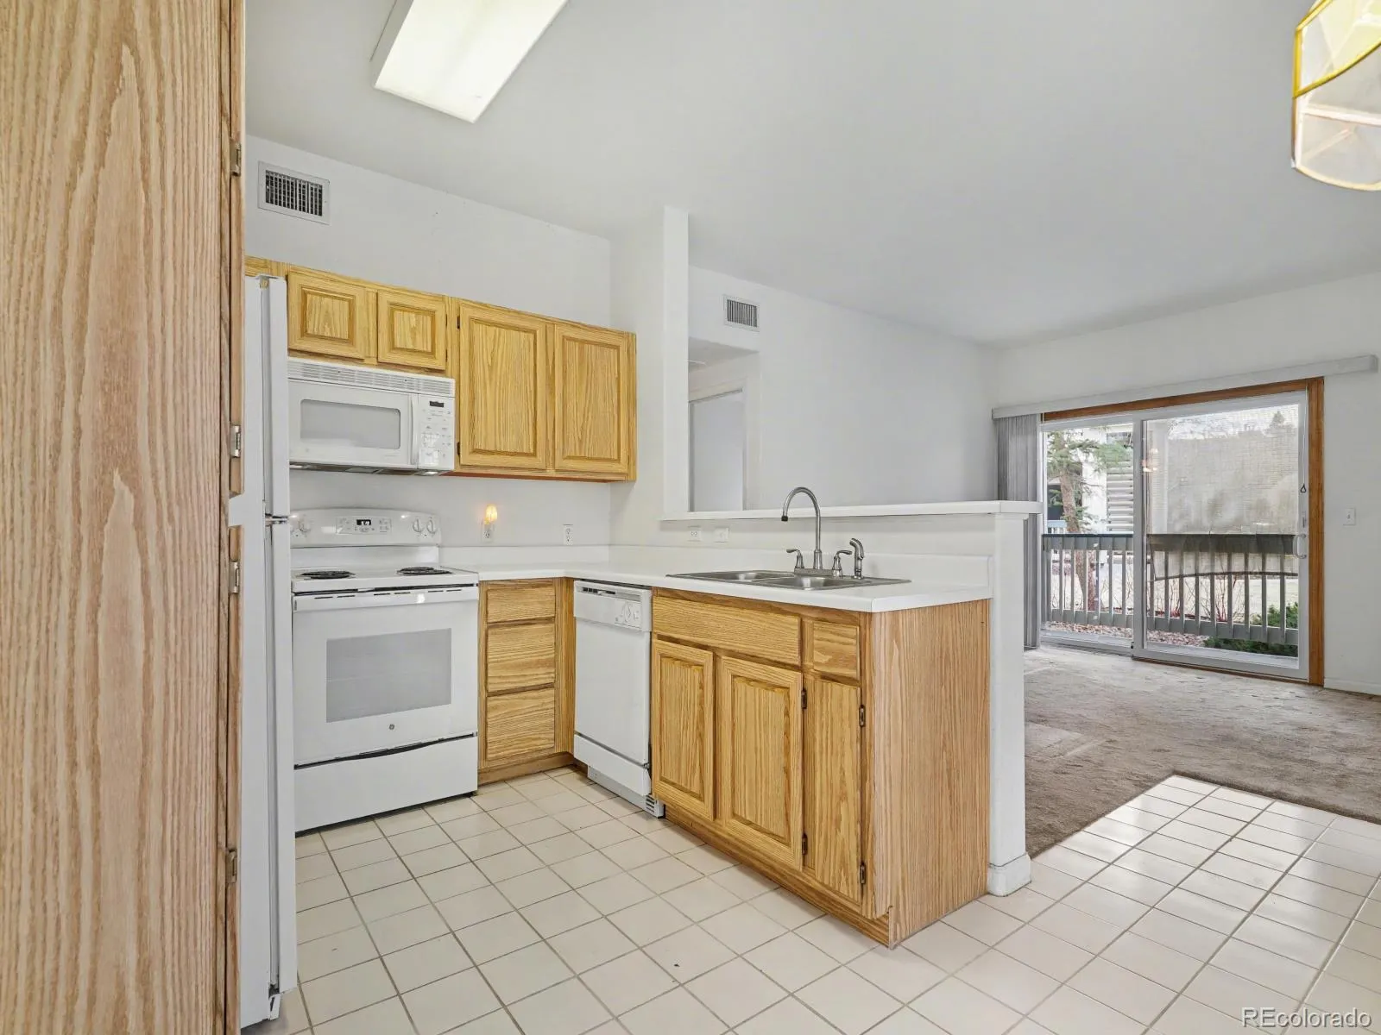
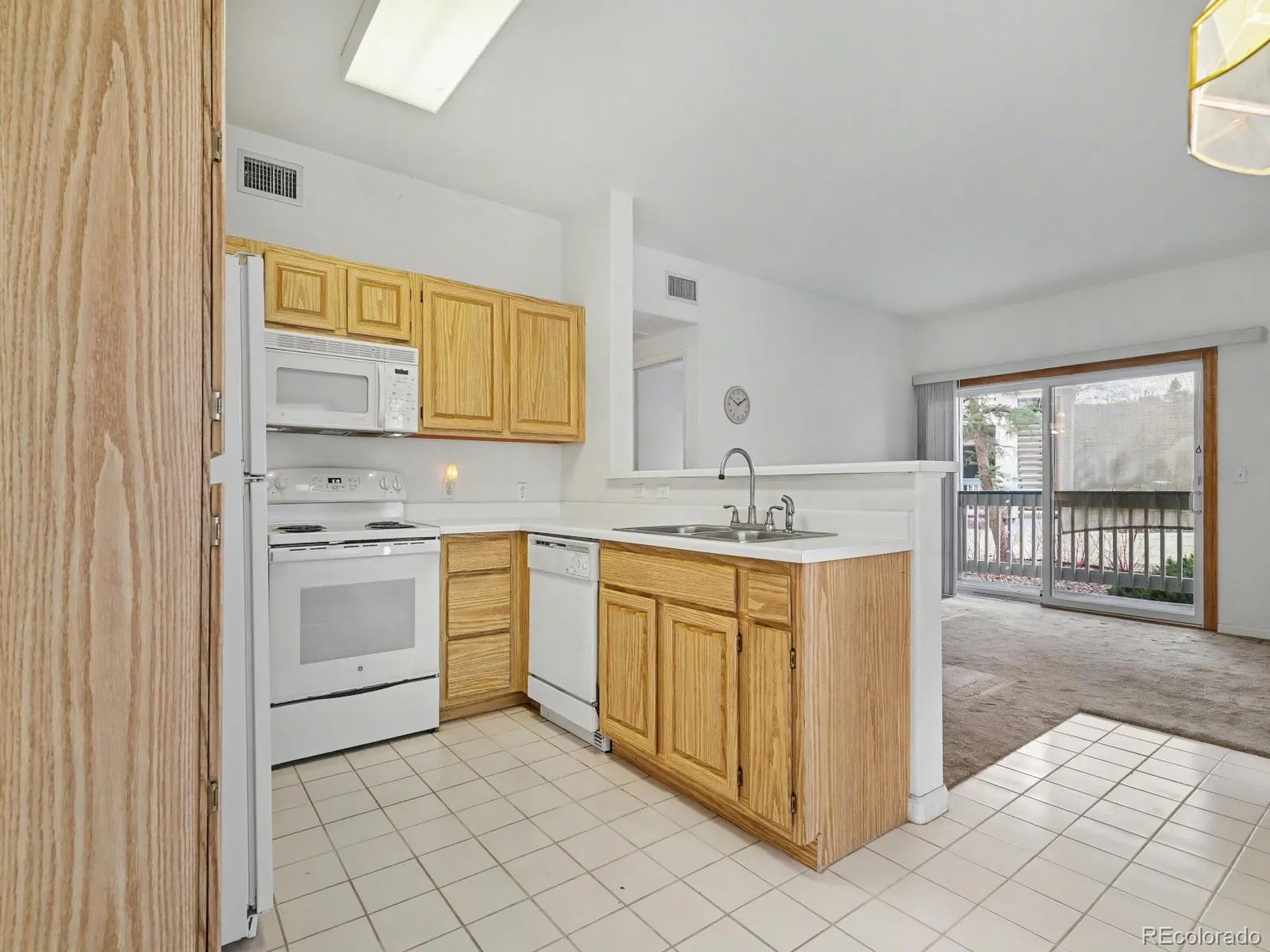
+ wall clock [723,385,752,425]
